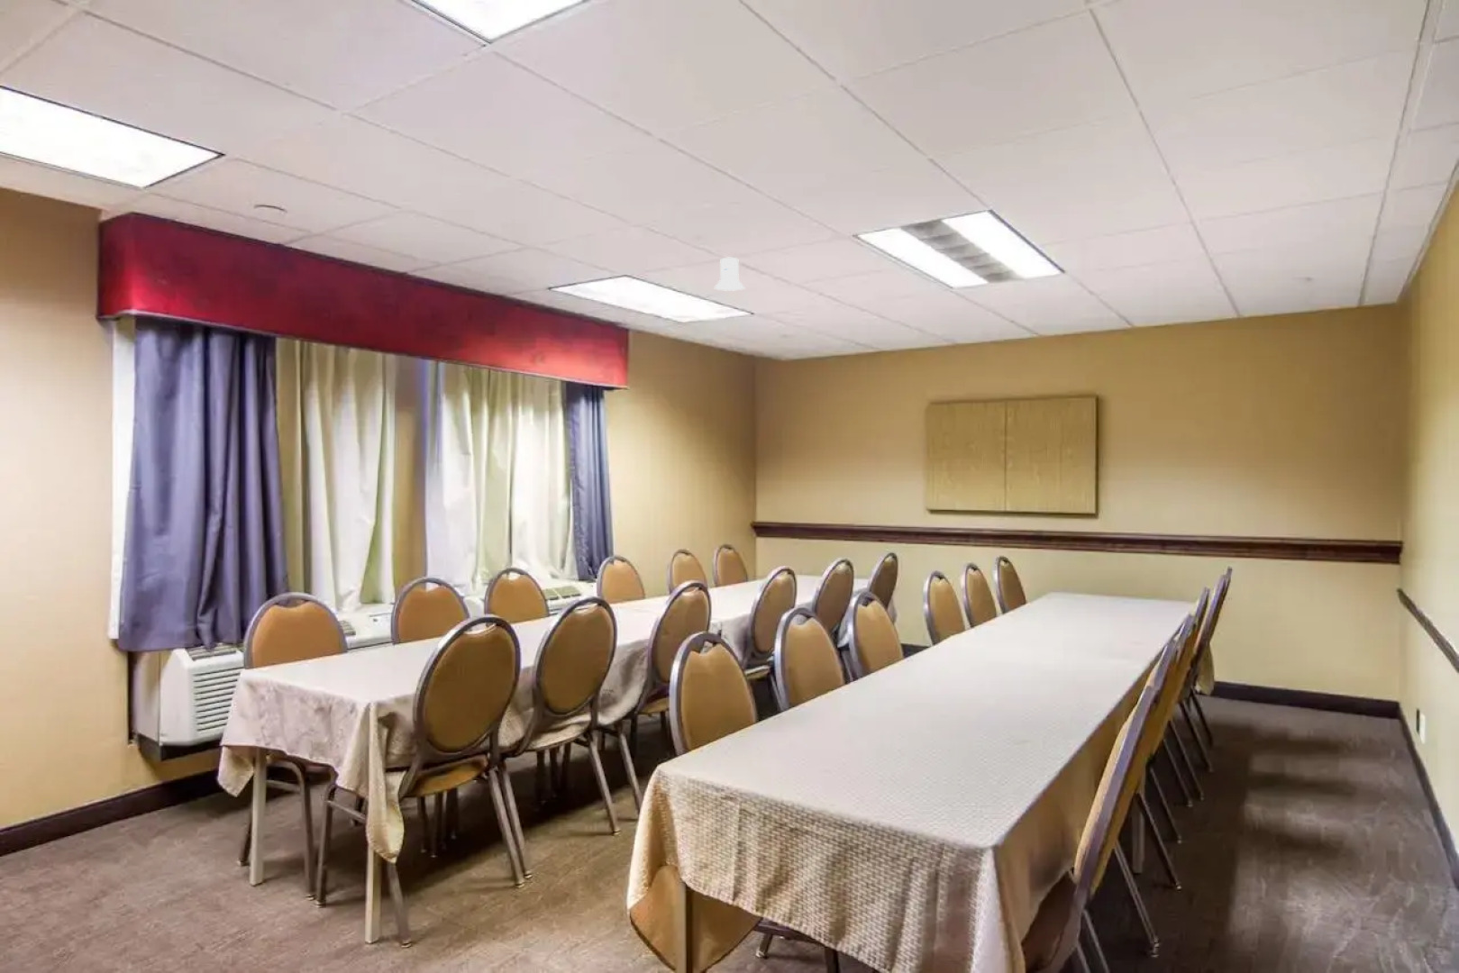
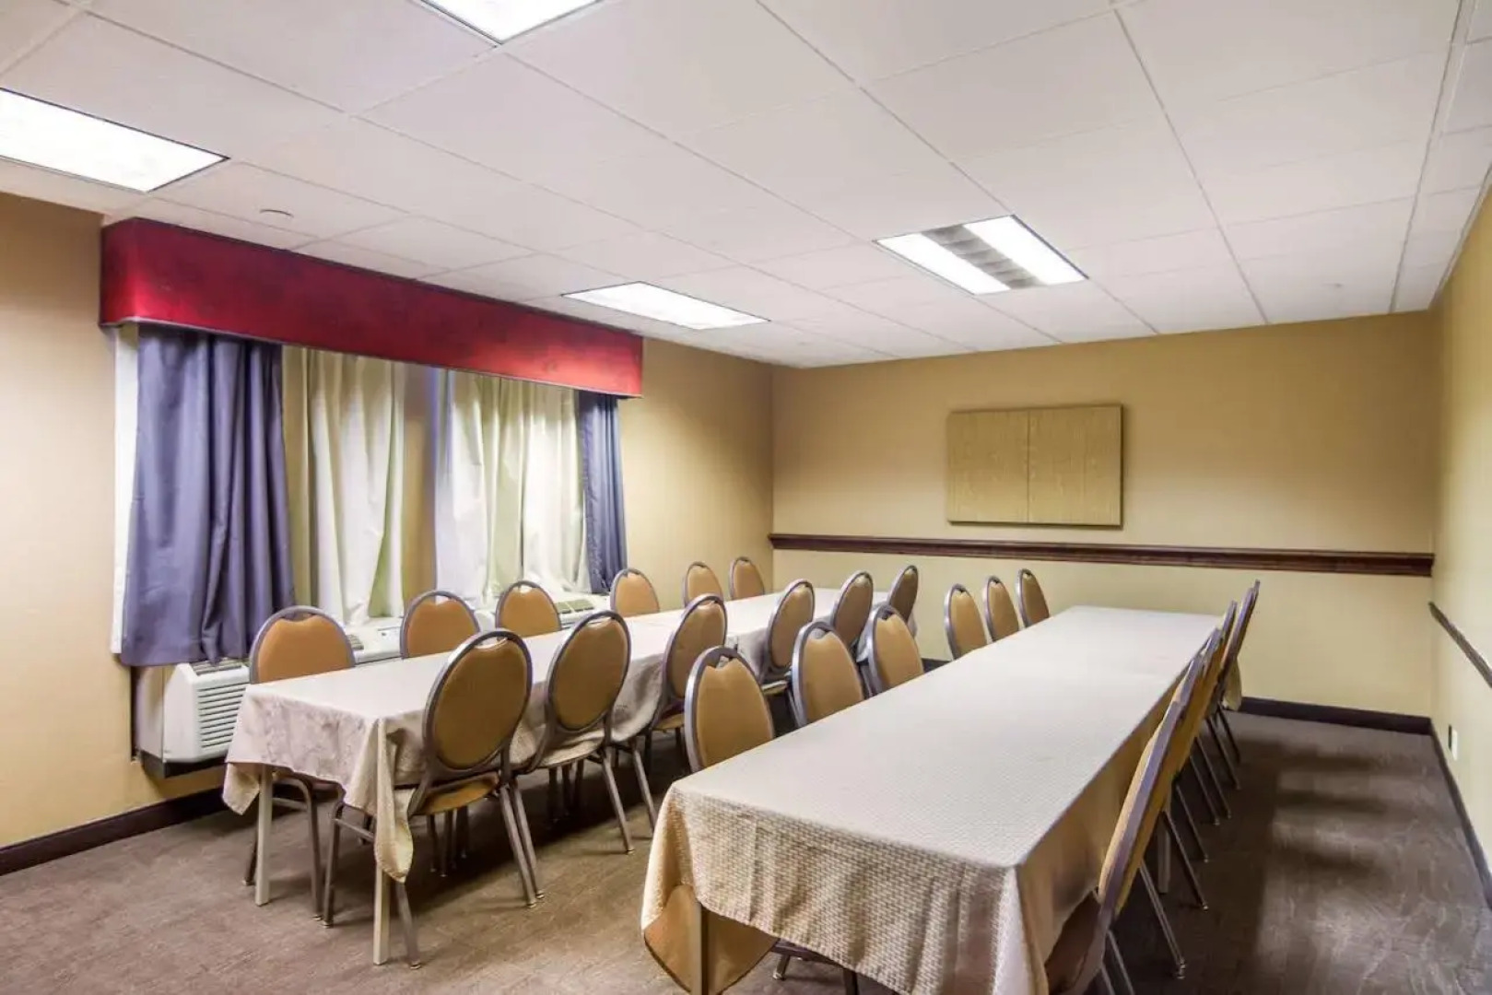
- knight helmet [713,256,745,292]
